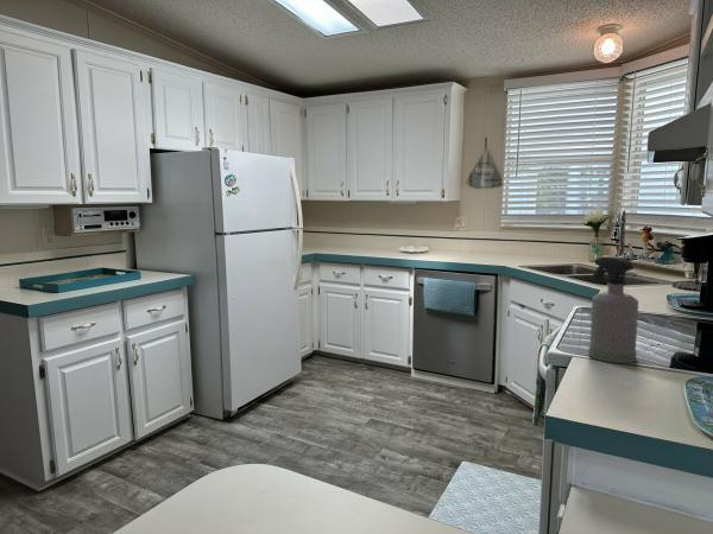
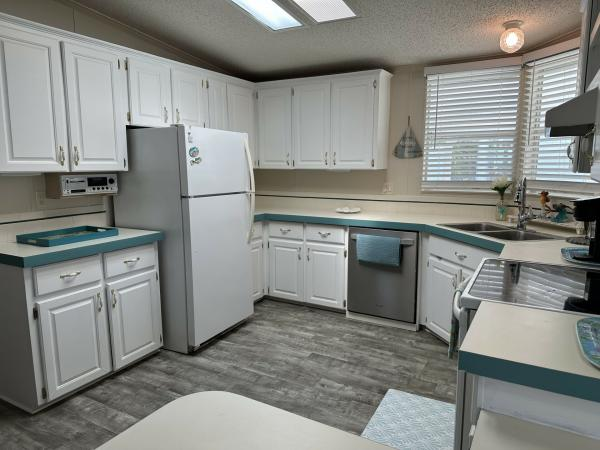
- spray bottle [587,255,639,364]
